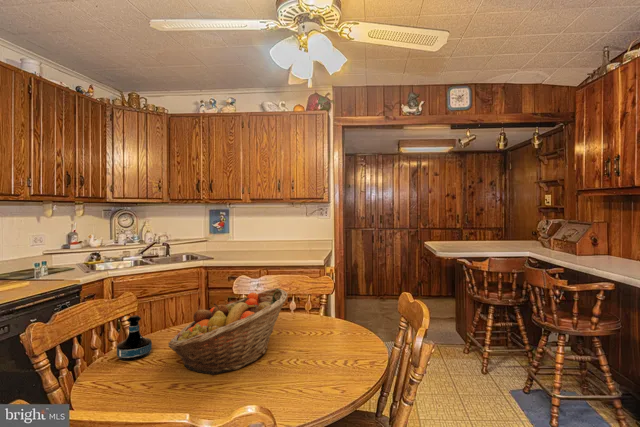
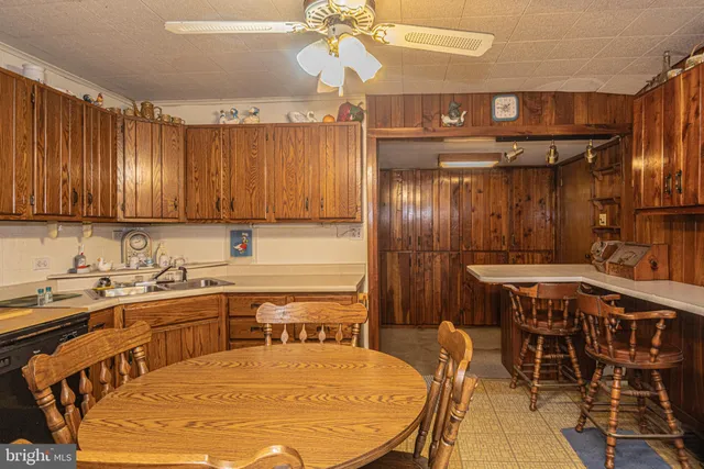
- tequila bottle [115,314,153,361]
- fruit basket [167,287,288,376]
